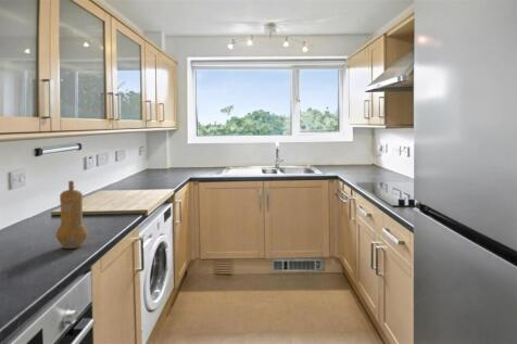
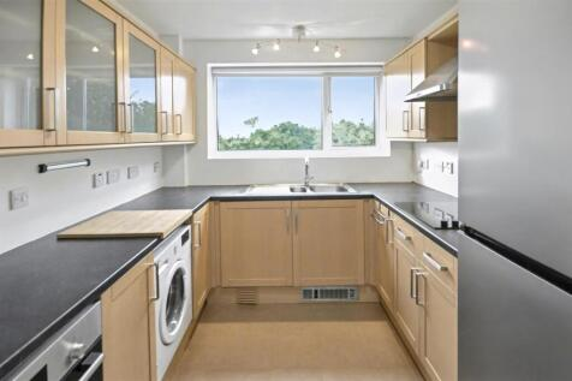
- pepper mill [54,180,89,250]
